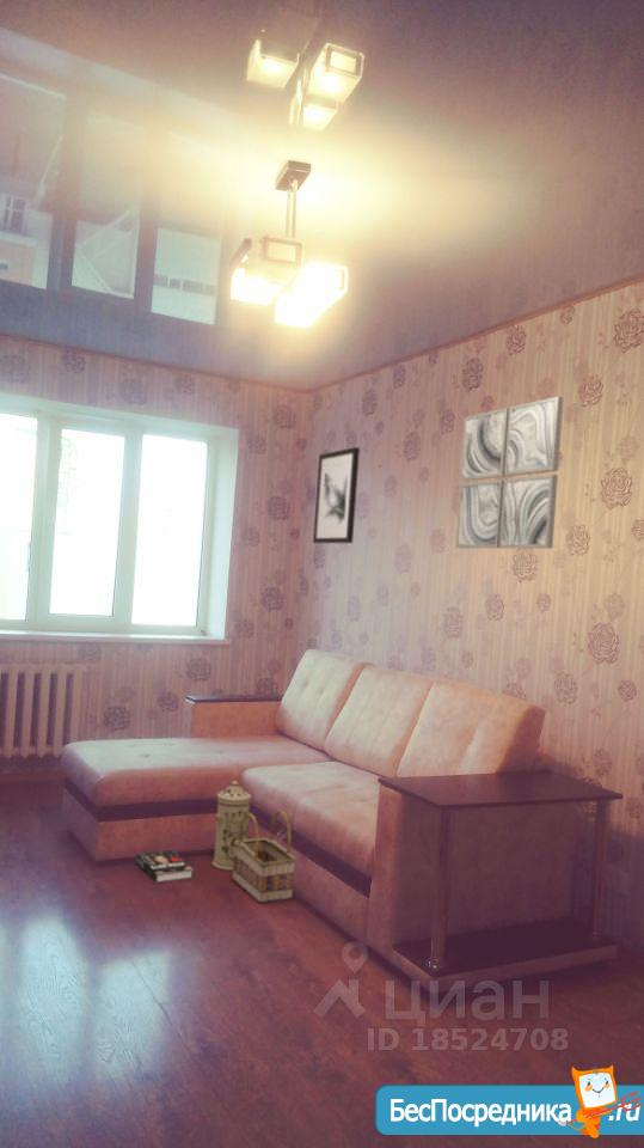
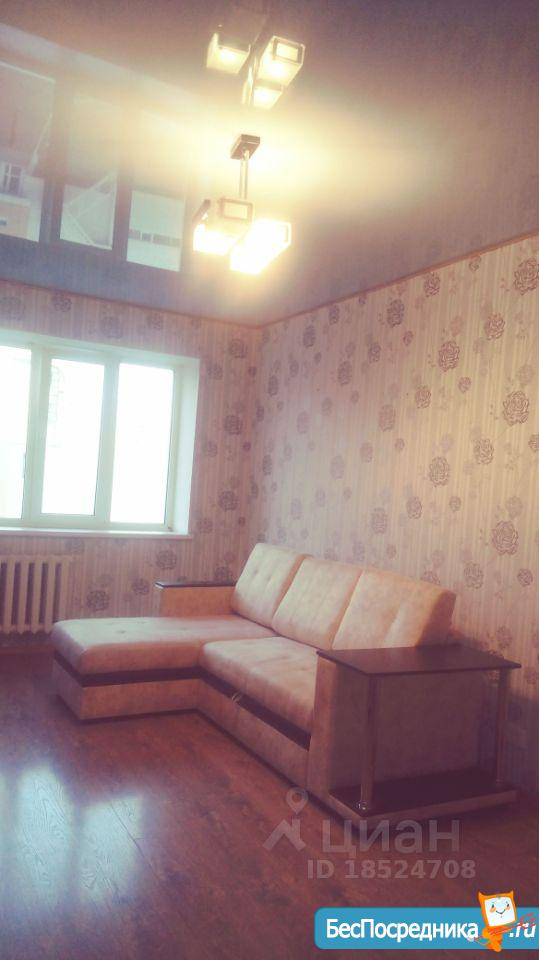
- book [135,849,195,884]
- water filter [211,780,252,872]
- wall art [454,396,564,550]
- wall art [312,446,361,544]
- basket [231,808,298,904]
